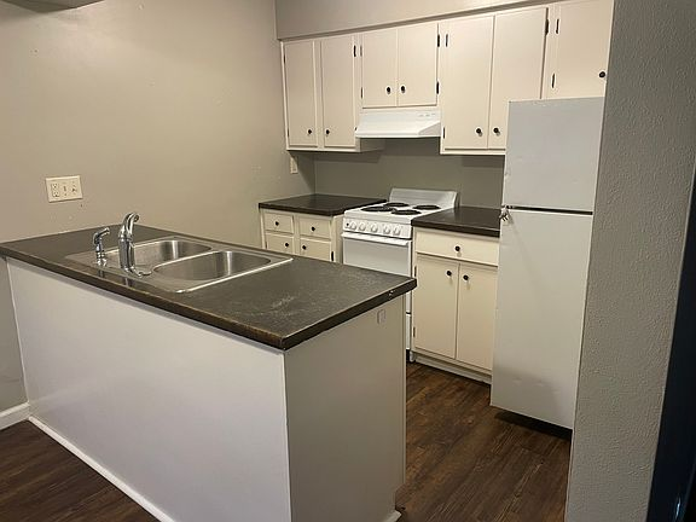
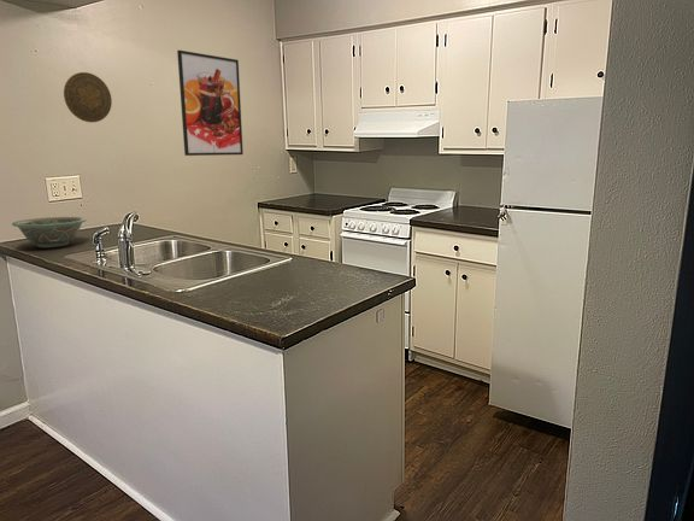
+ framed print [176,49,245,157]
+ decorative plate [63,71,113,123]
+ decorative bowl [11,216,88,248]
